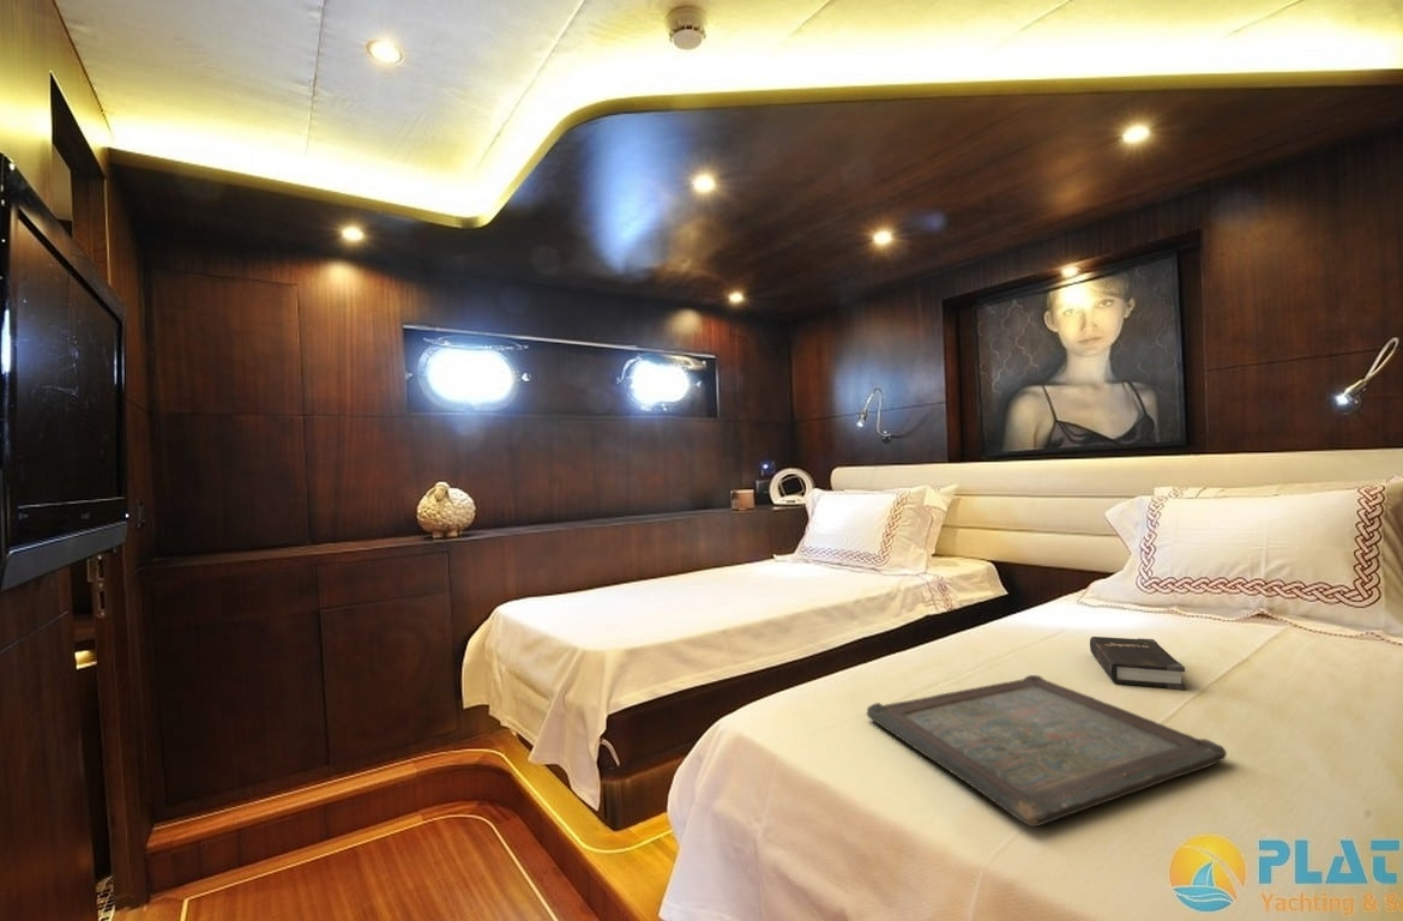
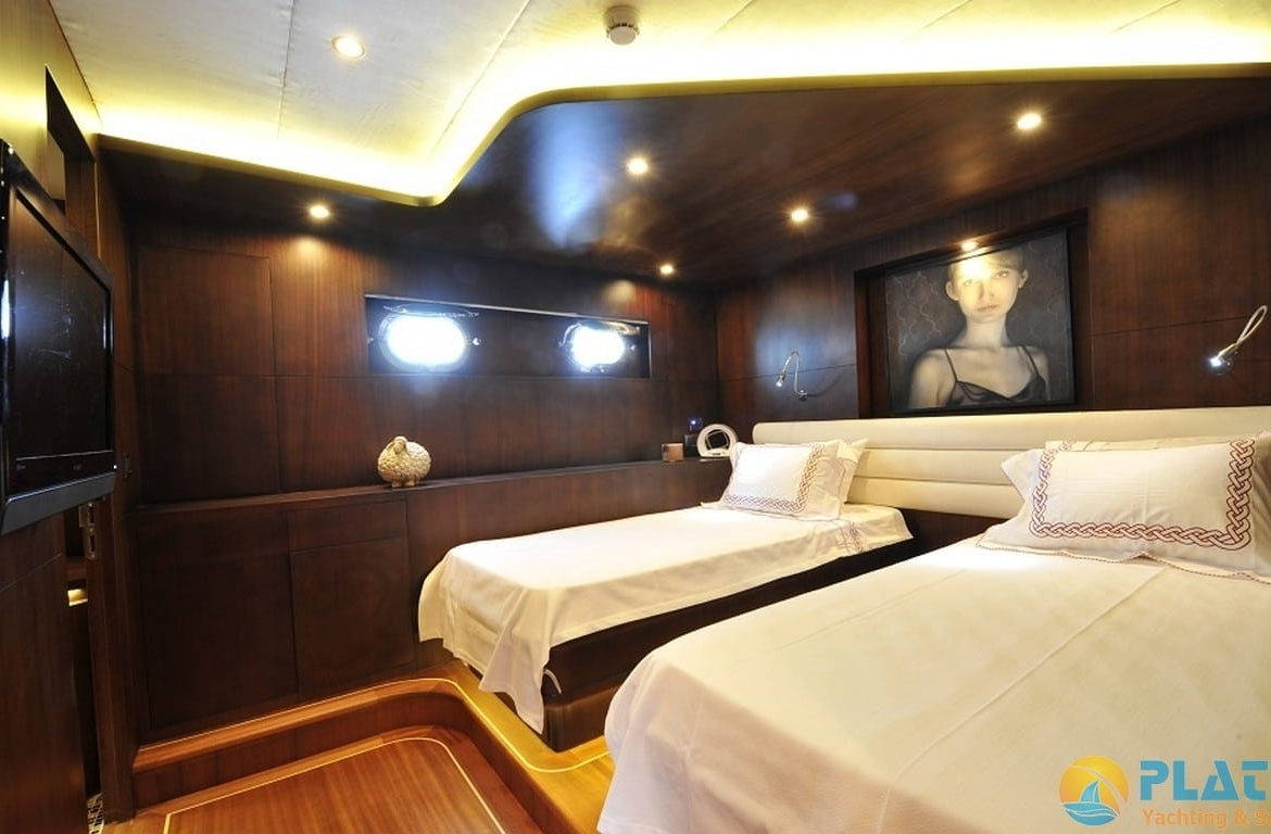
- serving tray [866,674,1228,827]
- hardback book [1089,636,1187,691]
